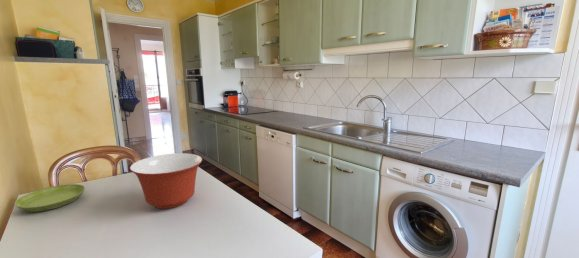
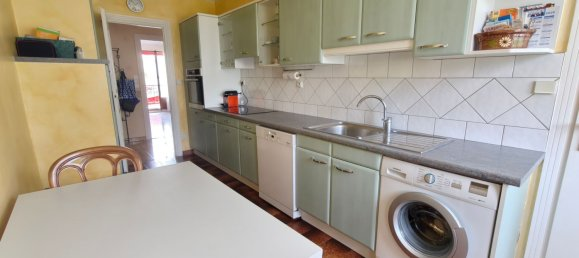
- saucer [14,183,86,213]
- mixing bowl [129,152,203,210]
